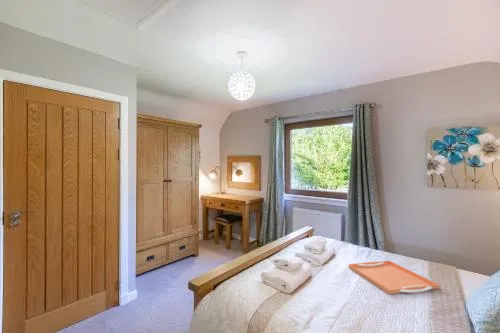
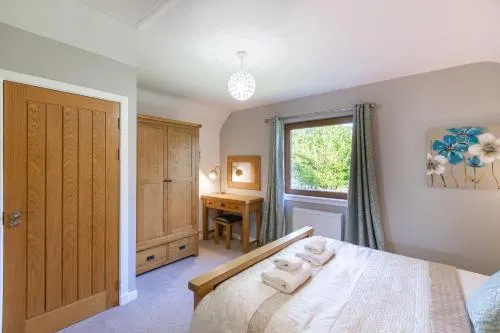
- serving tray [348,260,440,295]
